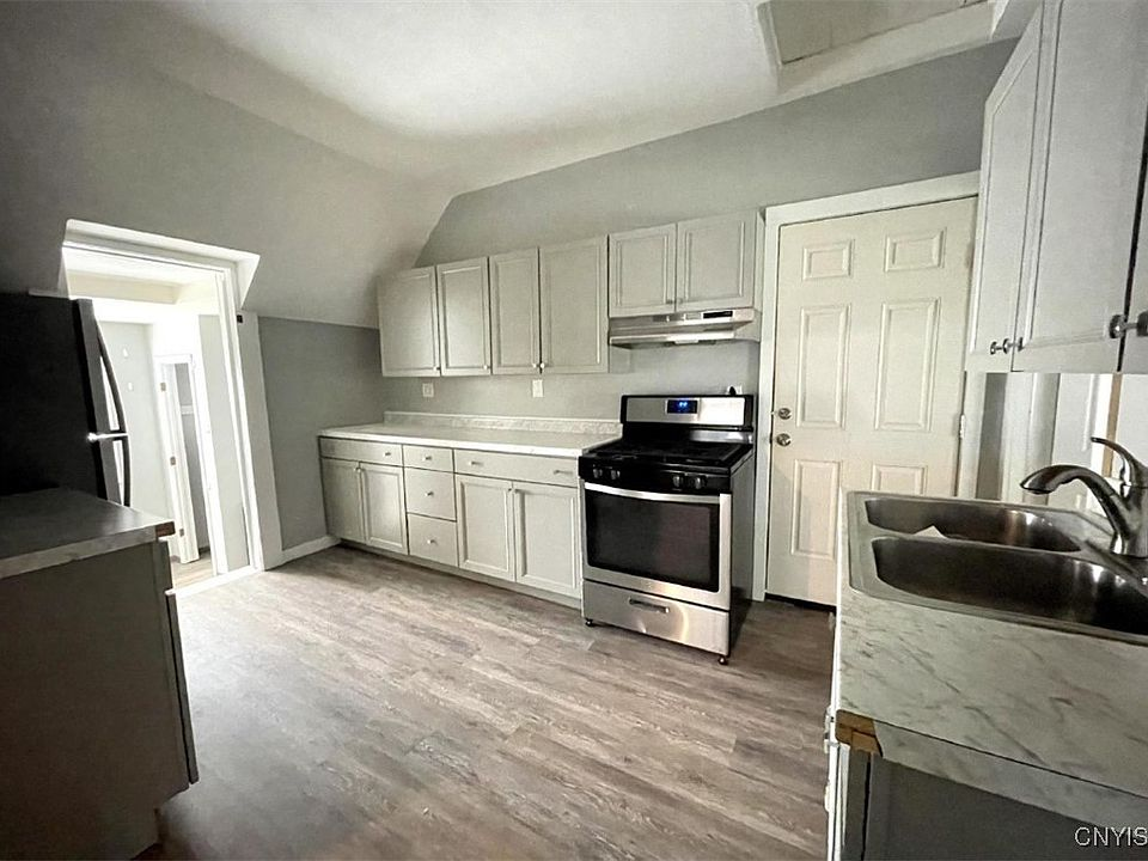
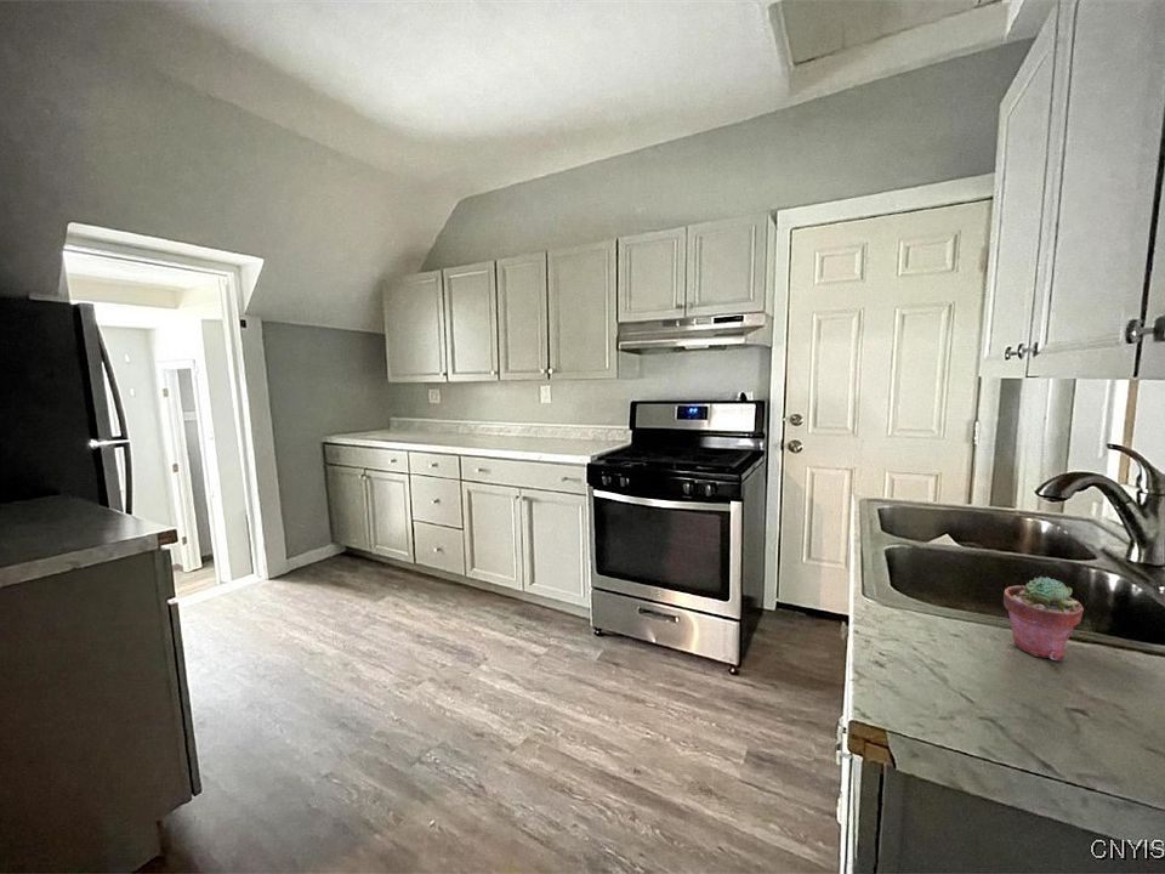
+ potted succulent [1002,575,1085,662]
